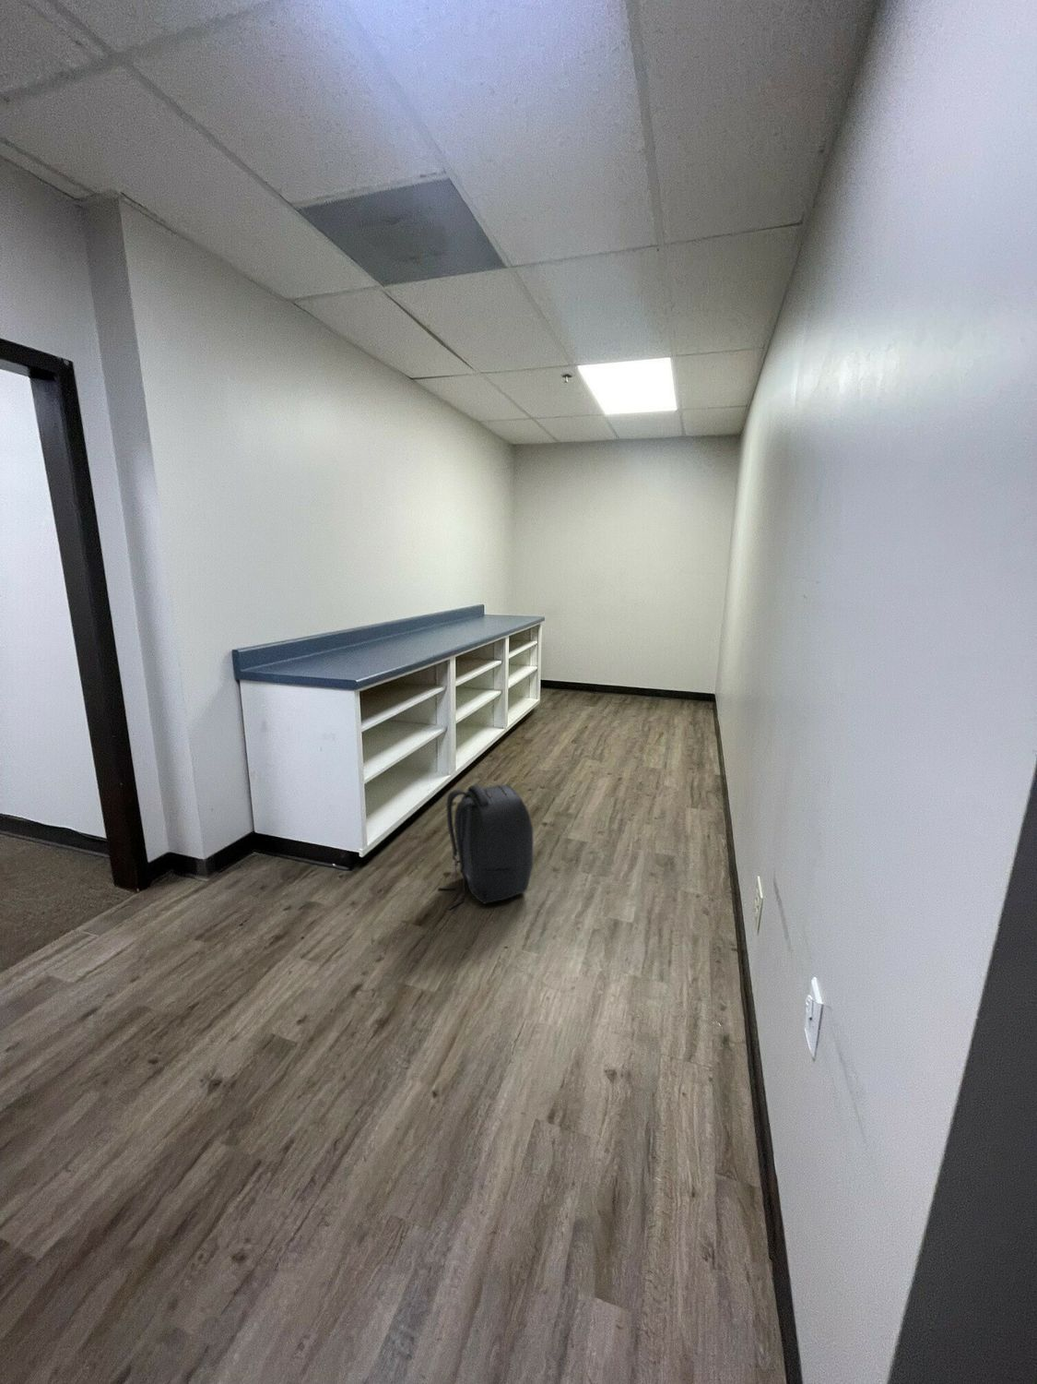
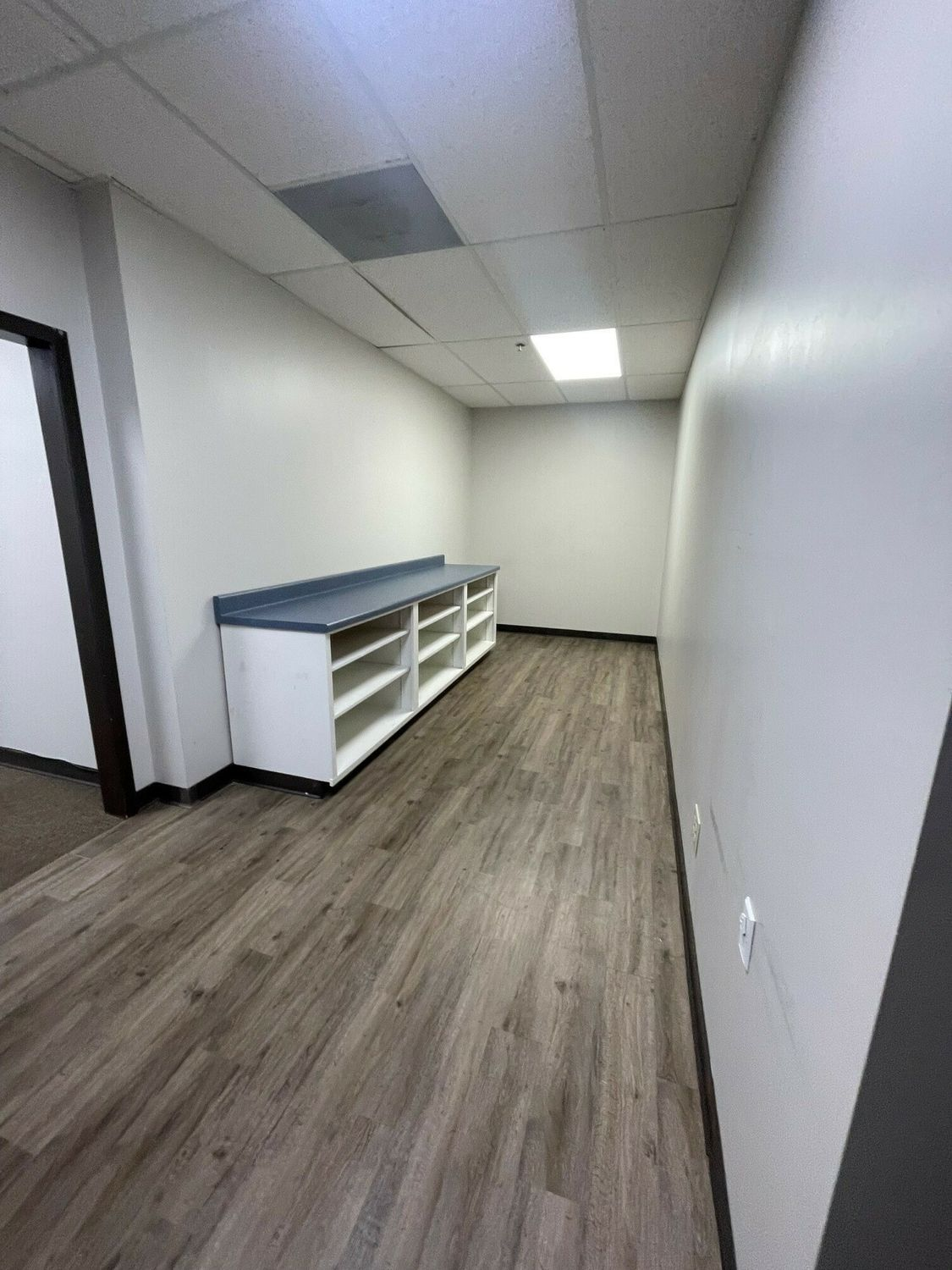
- backpack [438,784,534,911]
